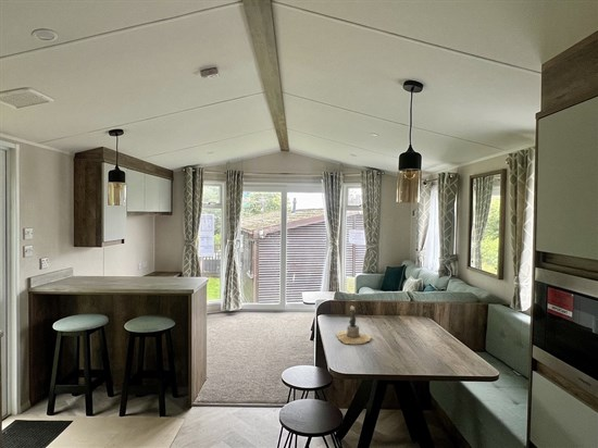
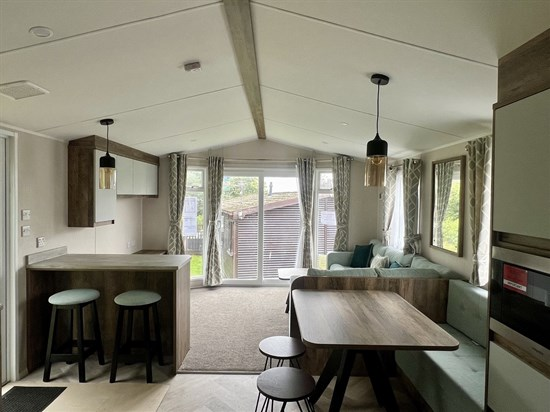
- potted cactus [336,304,374,345]
